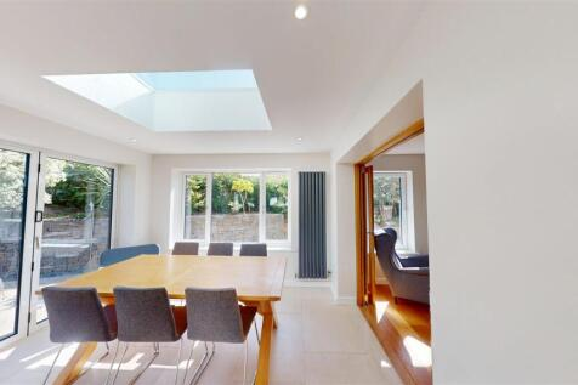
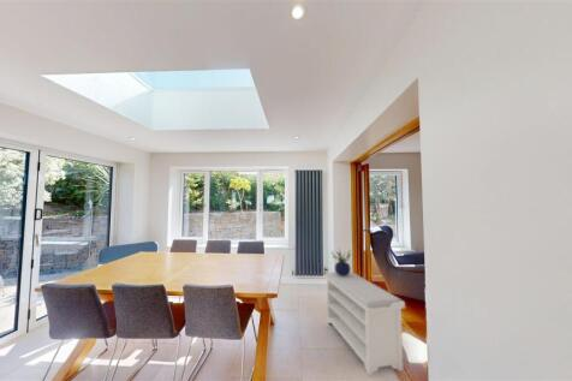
+ potted plant [330,249,352,275]
+ bench [323,270,406,377]
